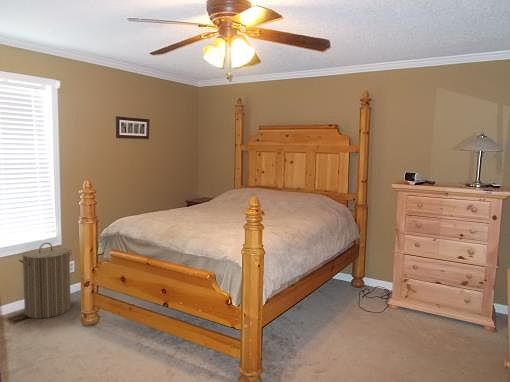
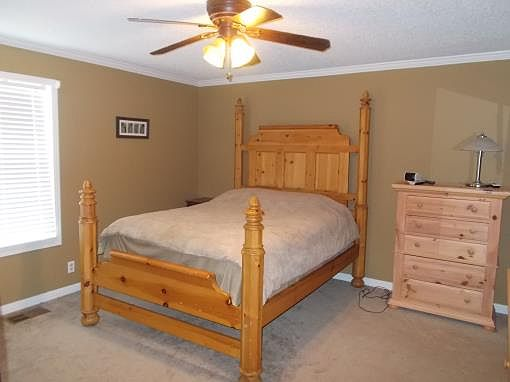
- laundry hamper [18,242,73,319]
